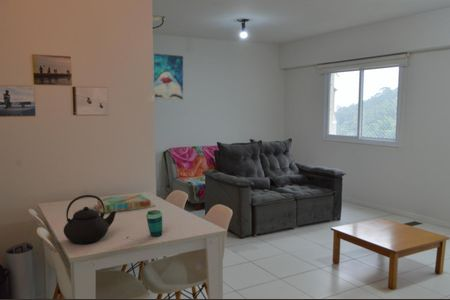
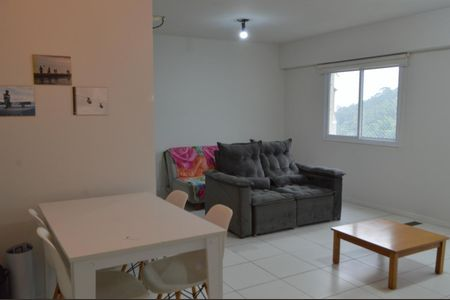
- cup [145,209,163,238]
- board game [93,194,157,214]
- wall art [153,53,184,101]
- teapot [62,194,117,245]
